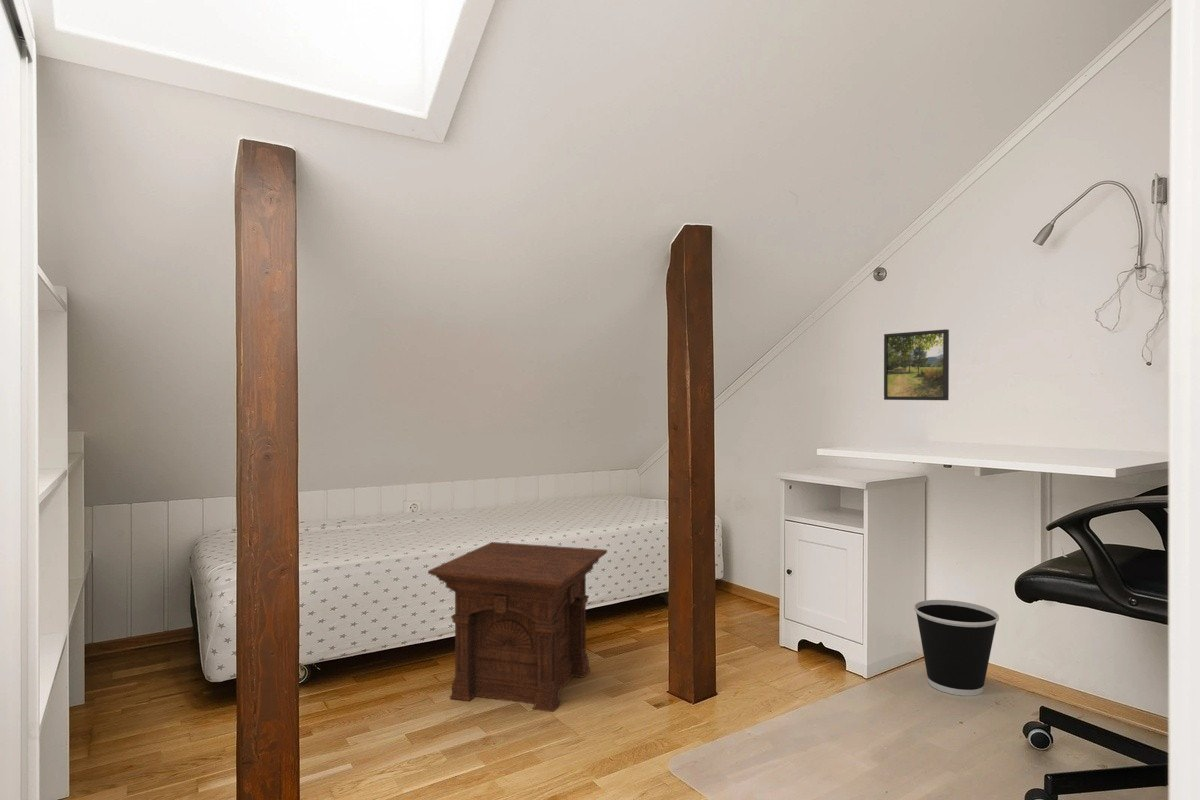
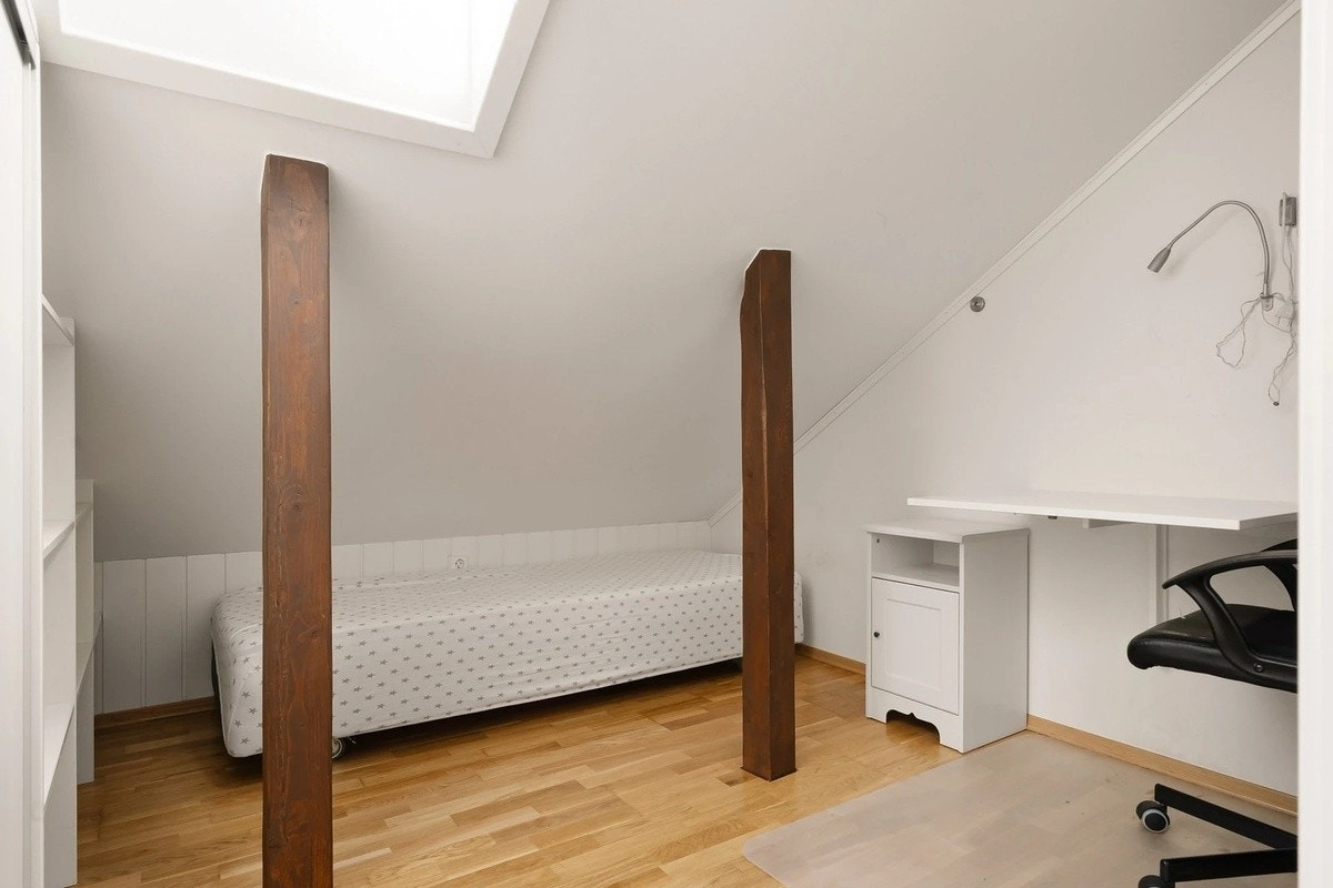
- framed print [883,328,950,401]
- wastebasket [913,599,1000,697]
- side table [427,541,608,713]
